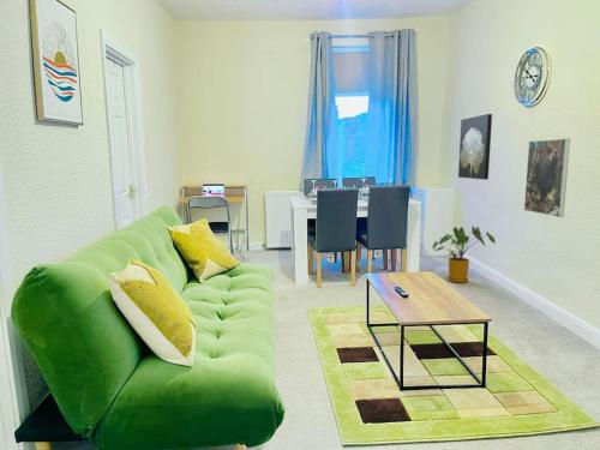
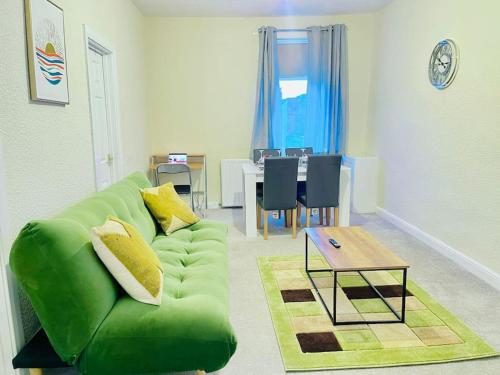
- house plant [432,226,497,284]
- wall art [457,113,493,181]
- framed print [523,138,571,218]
